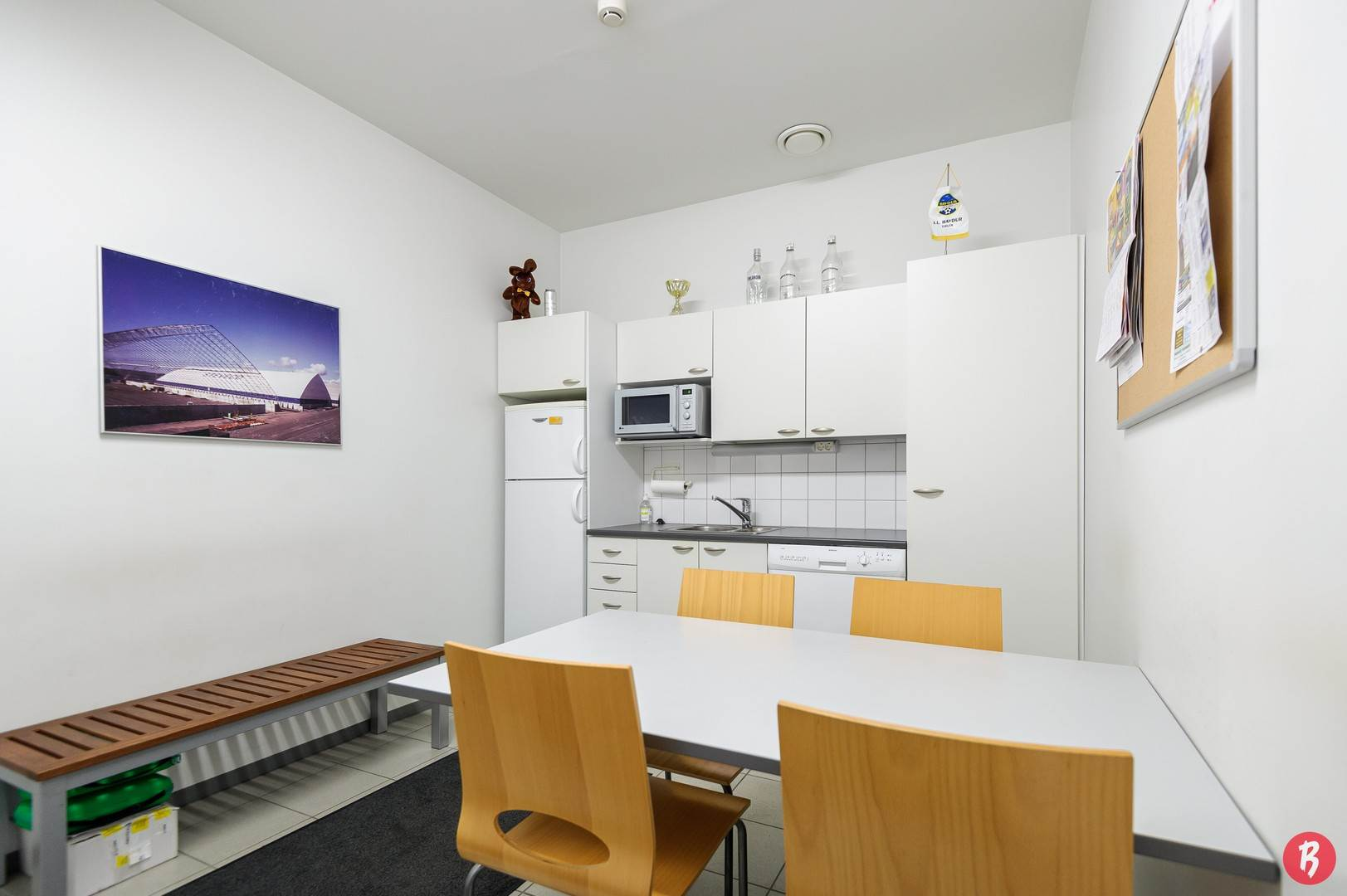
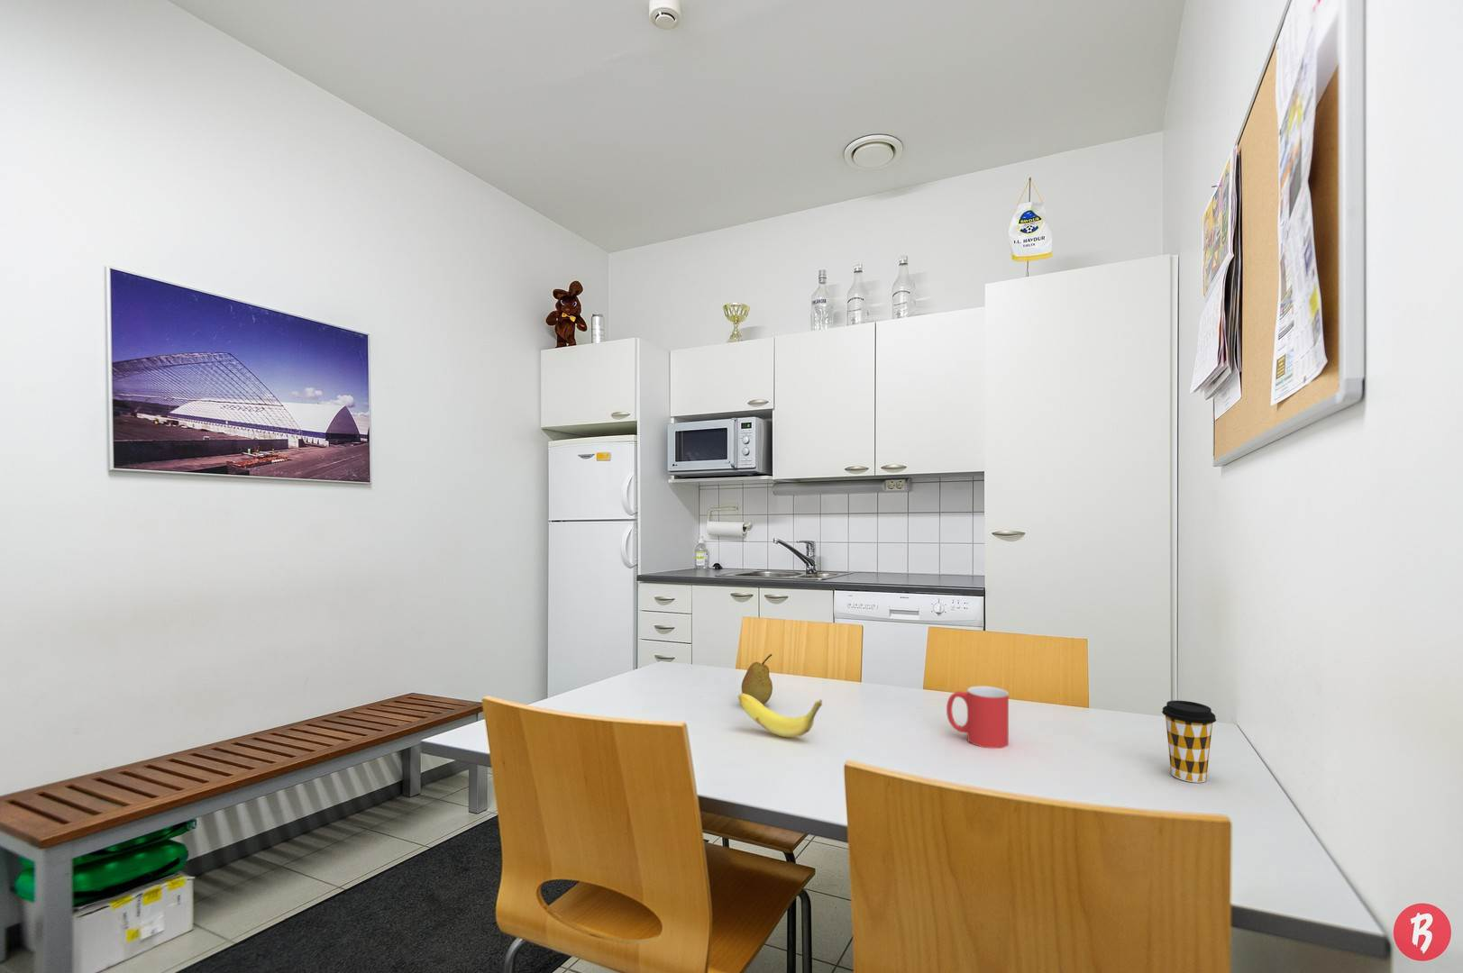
+ mug [946,685,1010,749]
+ coffee cup [1161,700,1216,784]
+ banana [737,693,823,737]
+ fruit [740,653,773,706]
